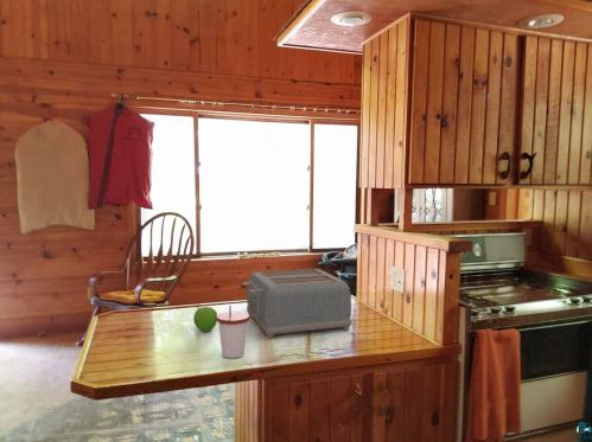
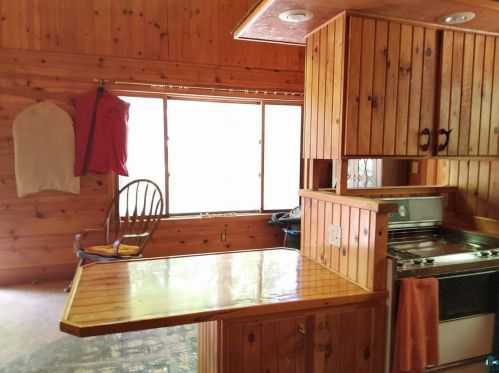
- toaster [241,268,354,339]
- cup [217,305,250,359]
- fruit [192,306,218,333]
